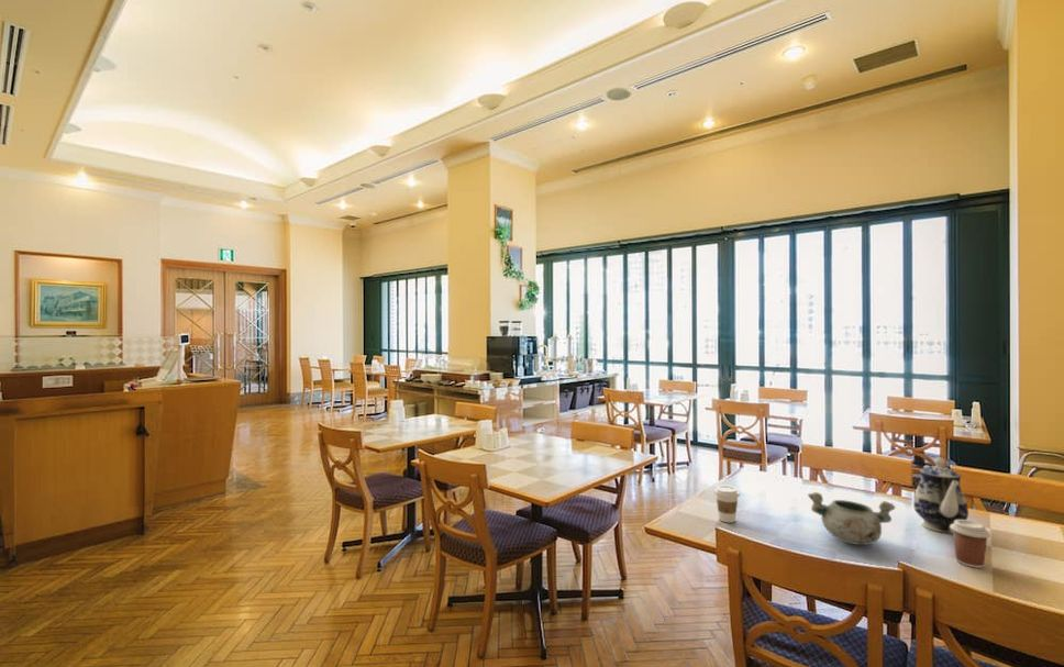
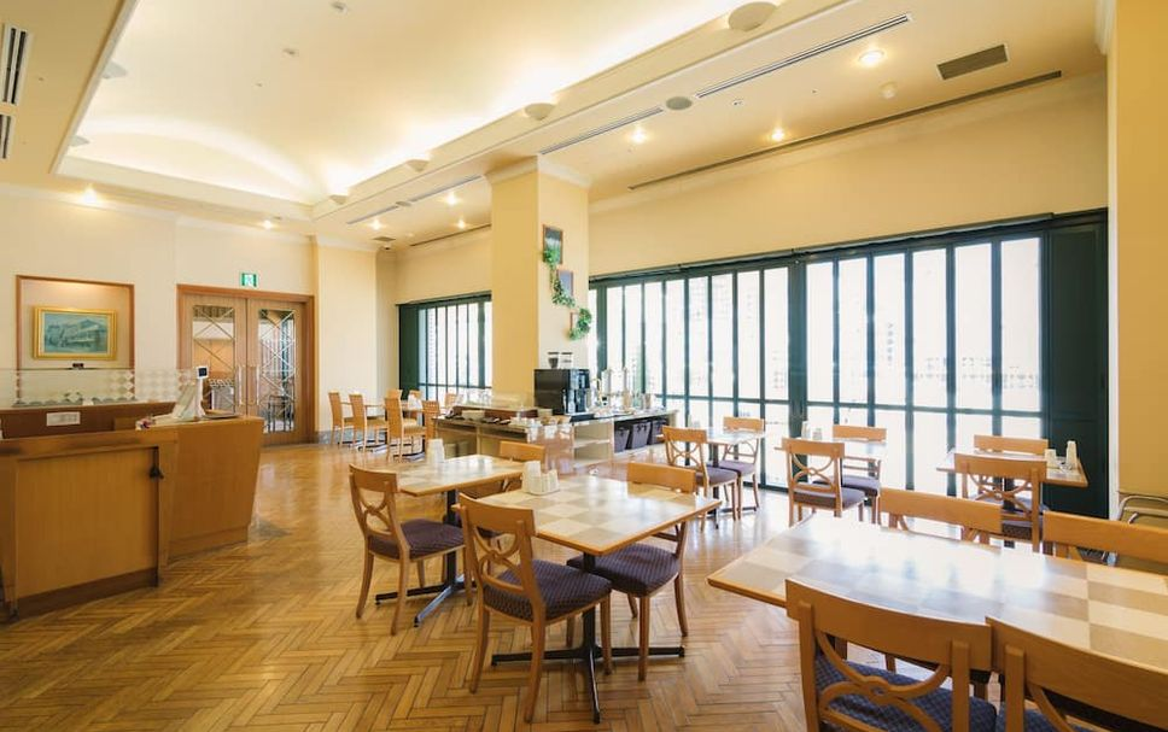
- coffee cup [713,485,741,524]
- teapot [912,456,969,534]
- decorative bowl [807,491,896,546]
- coffee cup [950,519,991,569]
